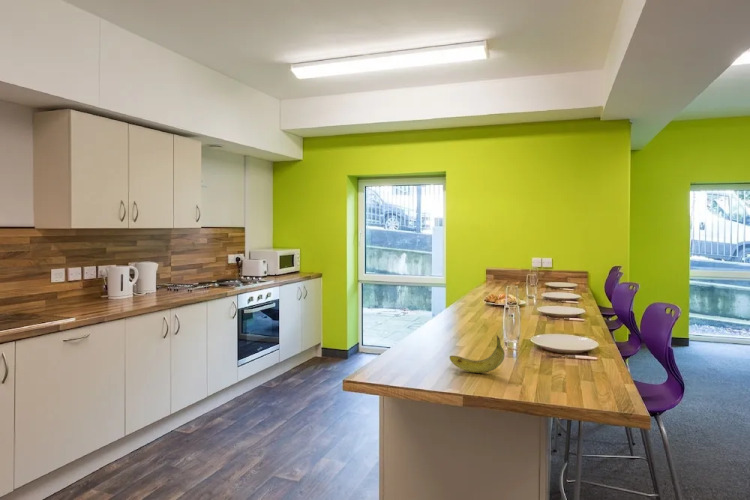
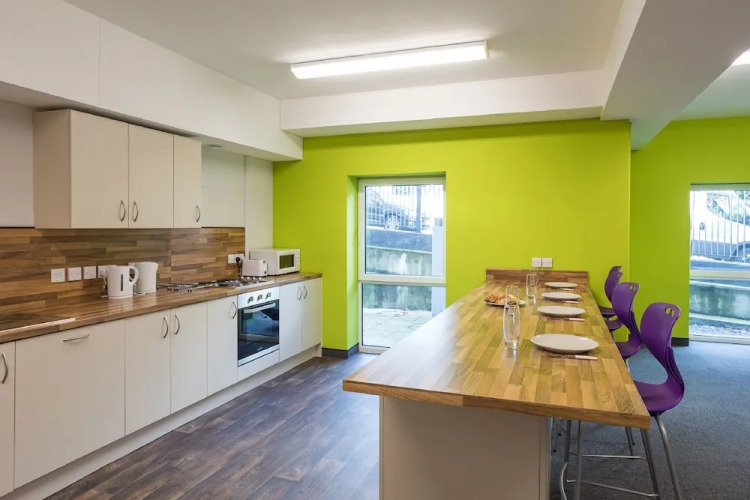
- fruit [449,335,506,374]
